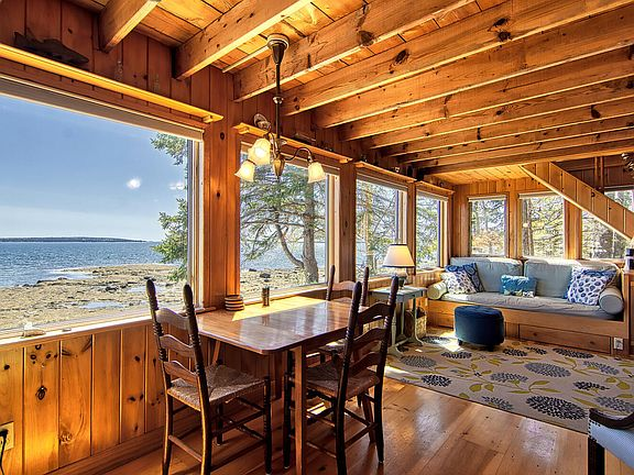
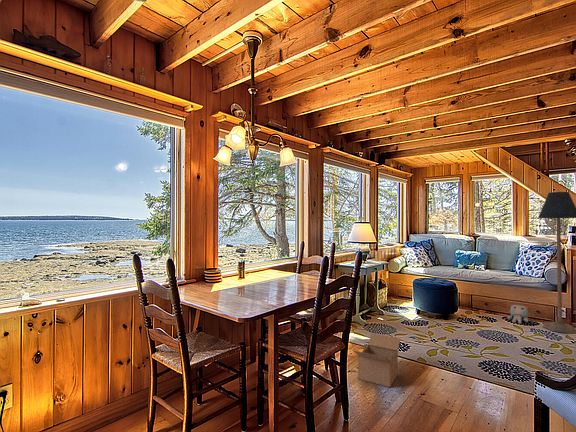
+ floor lamp [537,191,576,334]
+ plush toy [507,304,529,325]
+ box [353,332,401,388]
